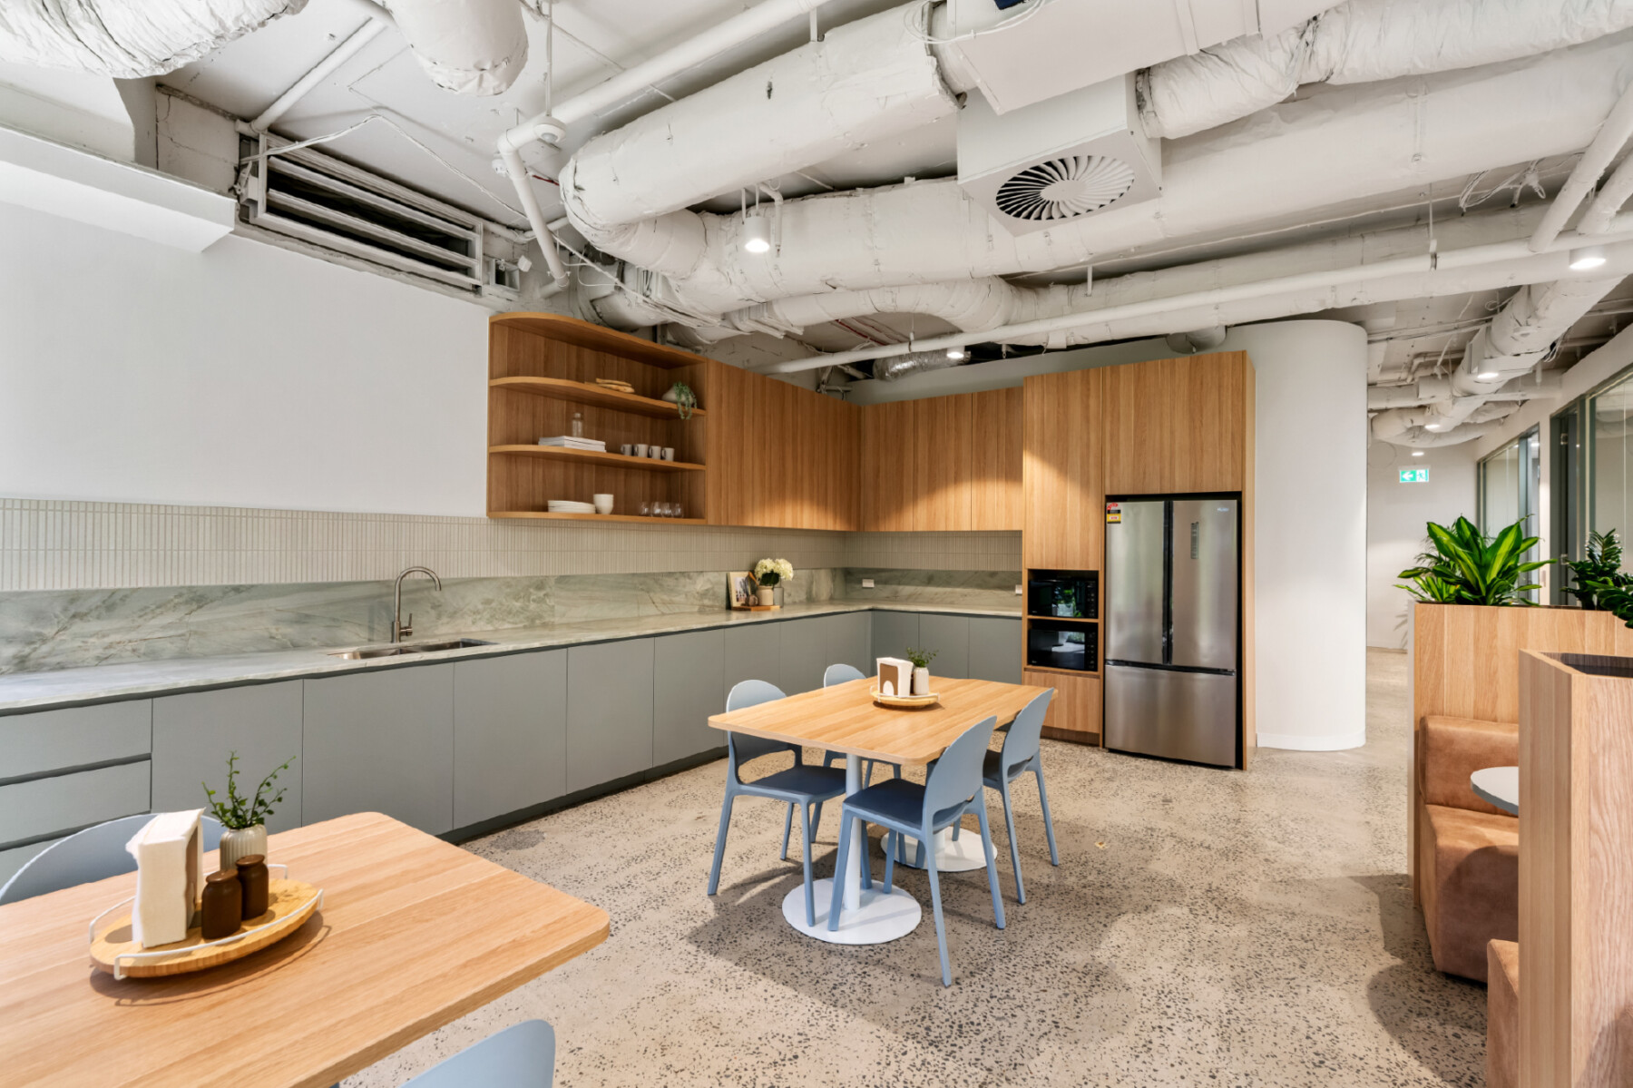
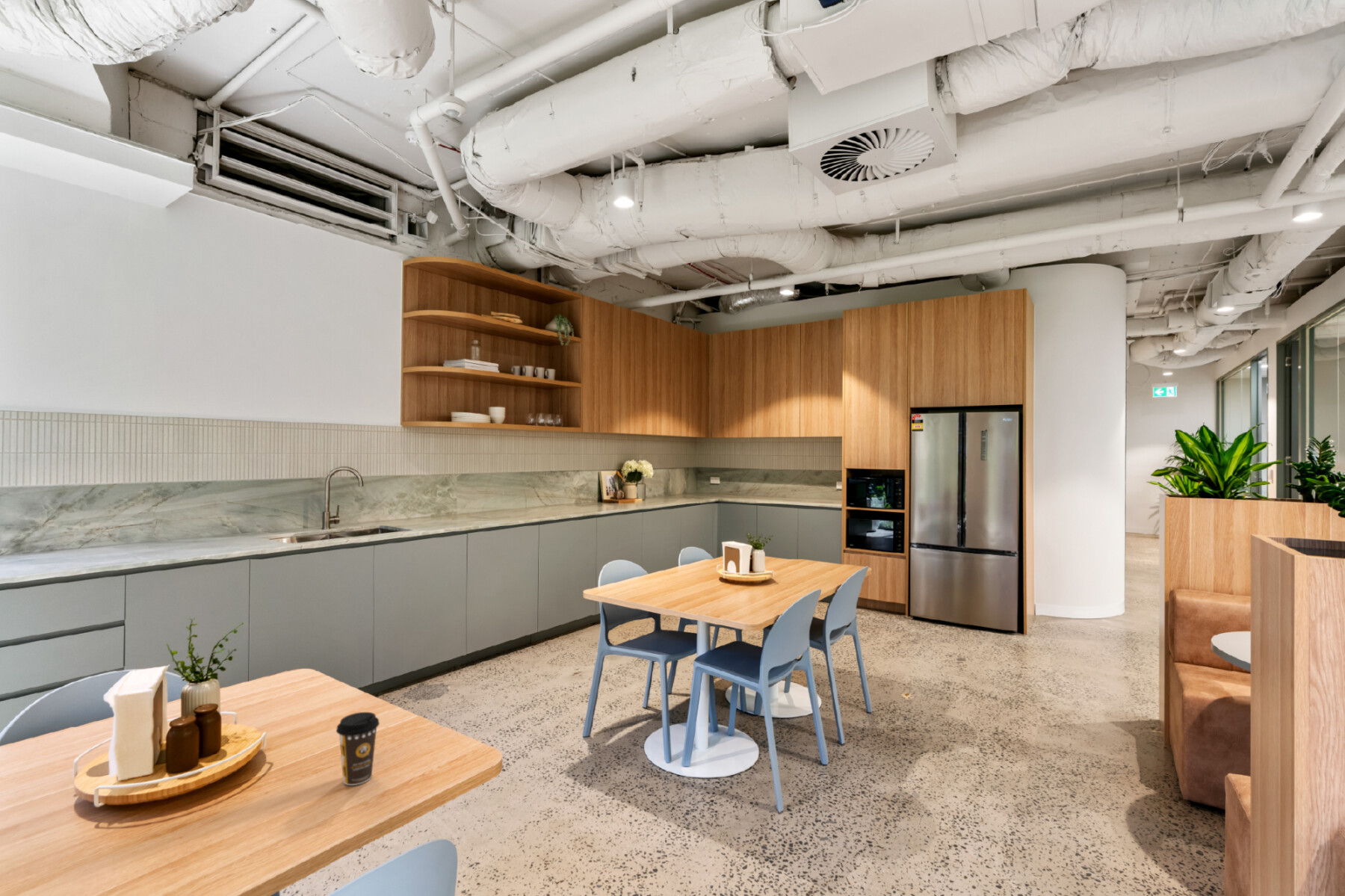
+ coffee cup [336,711,380,786]
